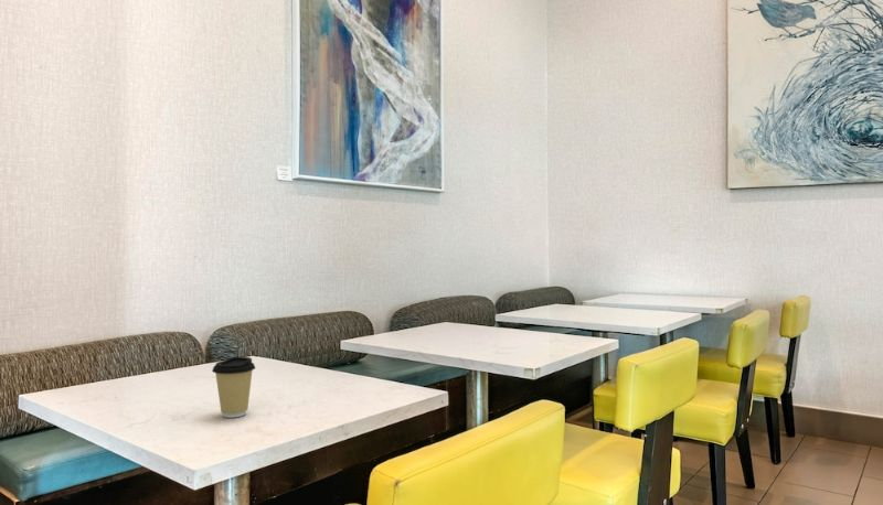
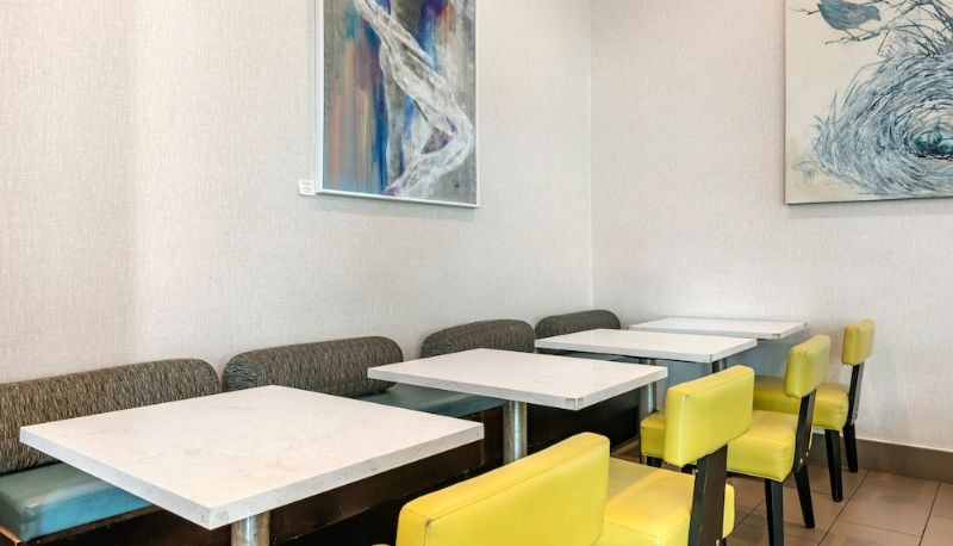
- coffee cup [211,356,256,419]
